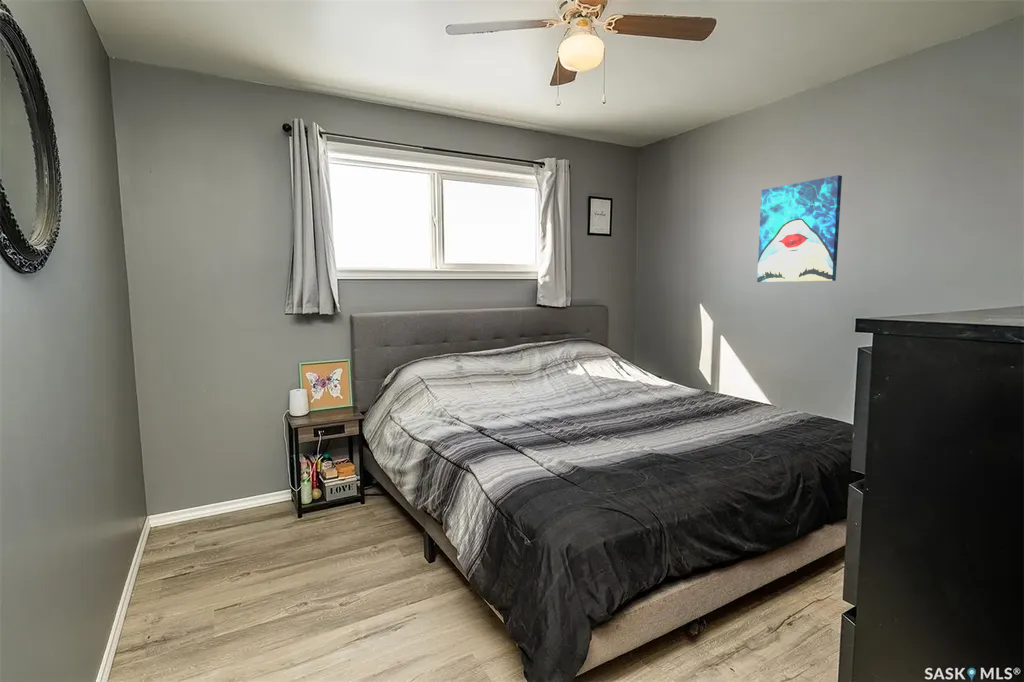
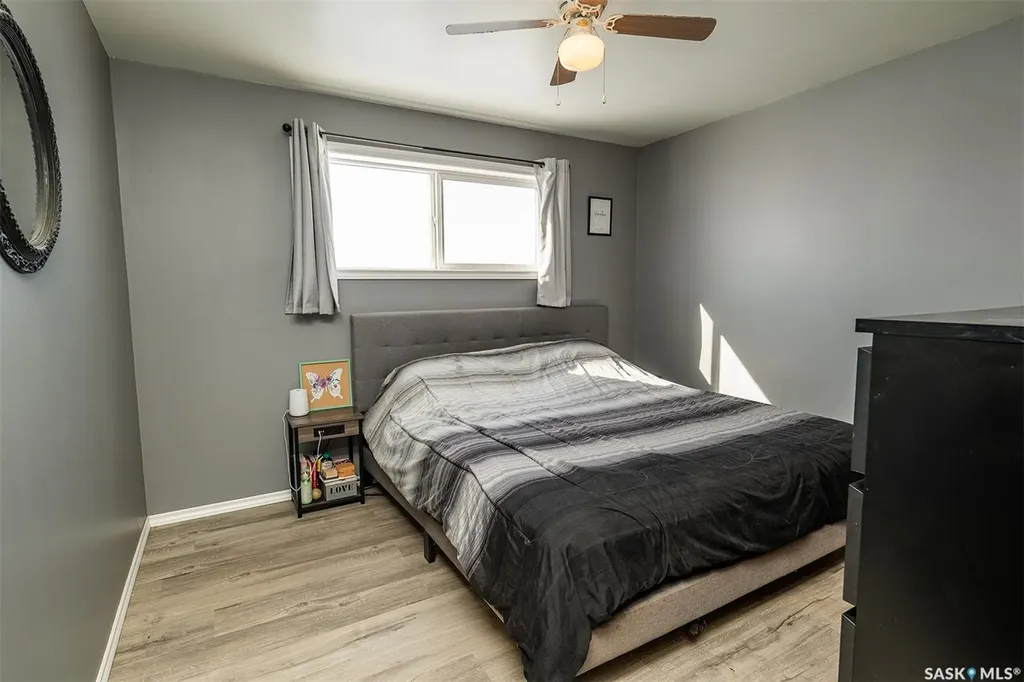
- wall art [756,174,843,283]
